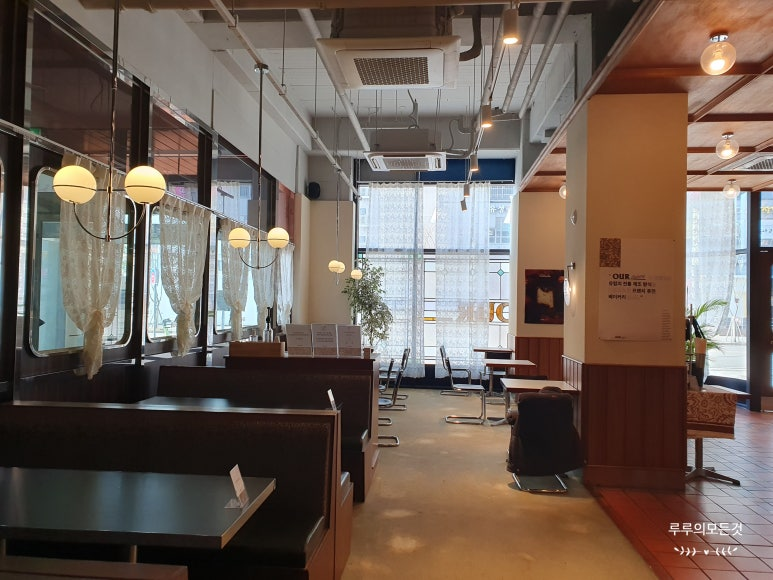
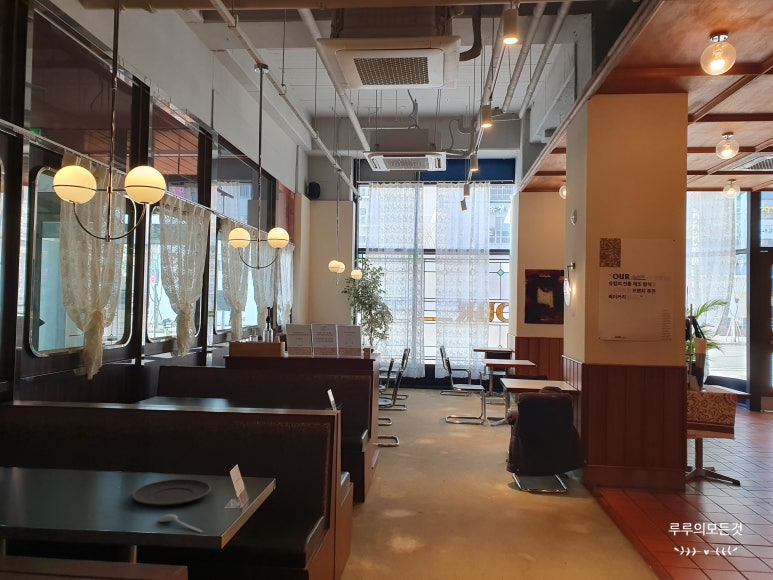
+ plate [131,478,212,507]
+ spoon [157,513,205,533]
